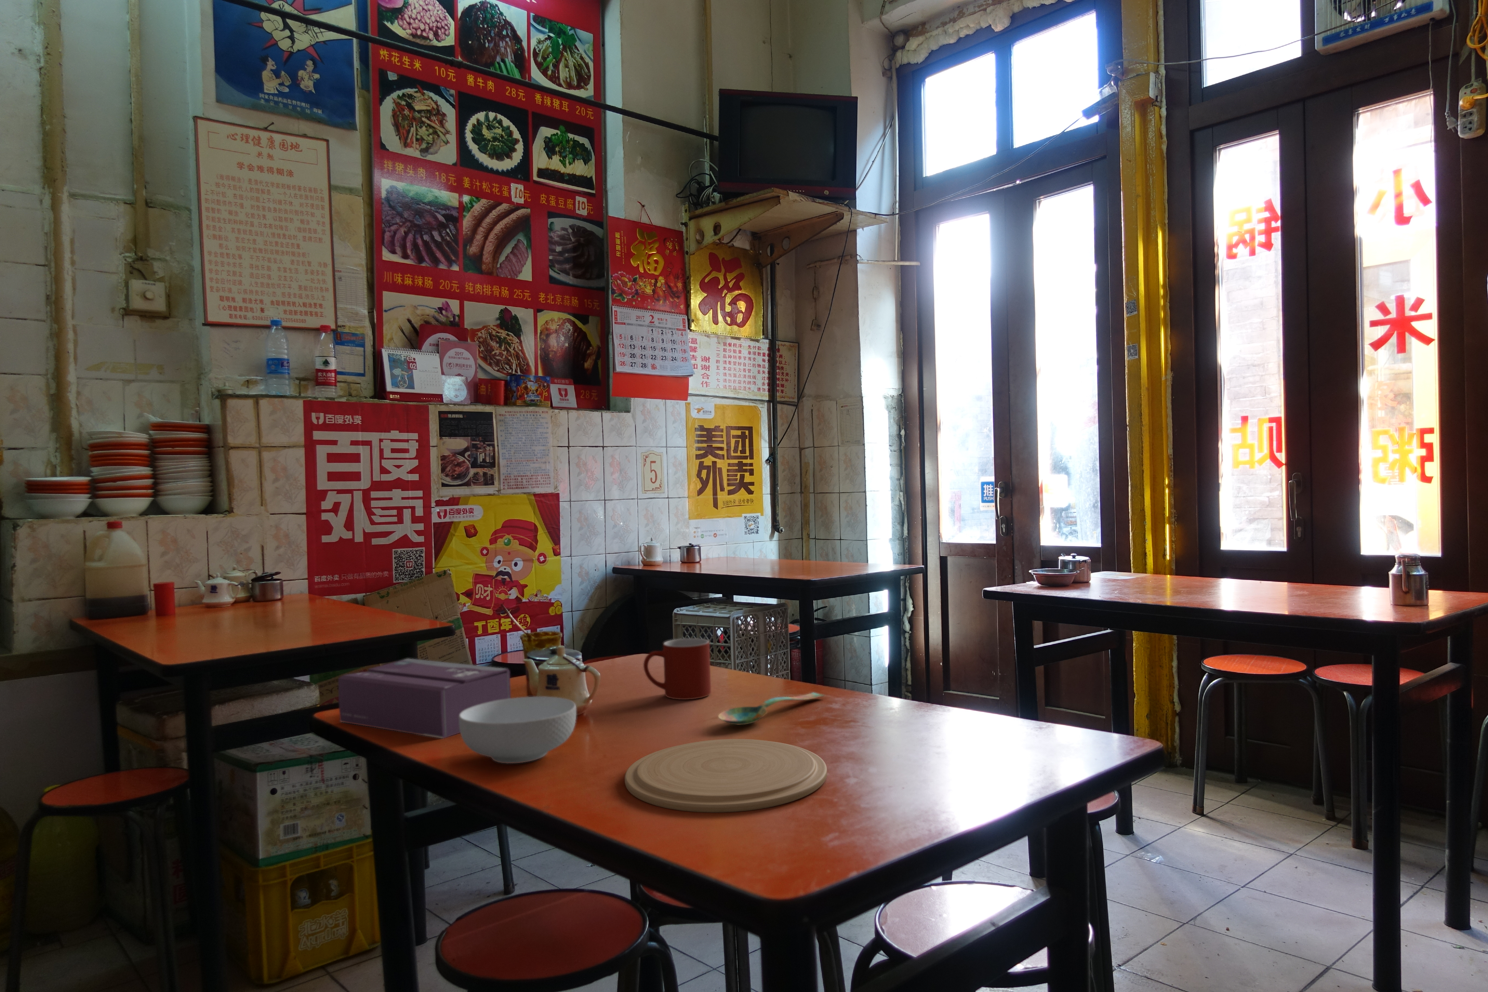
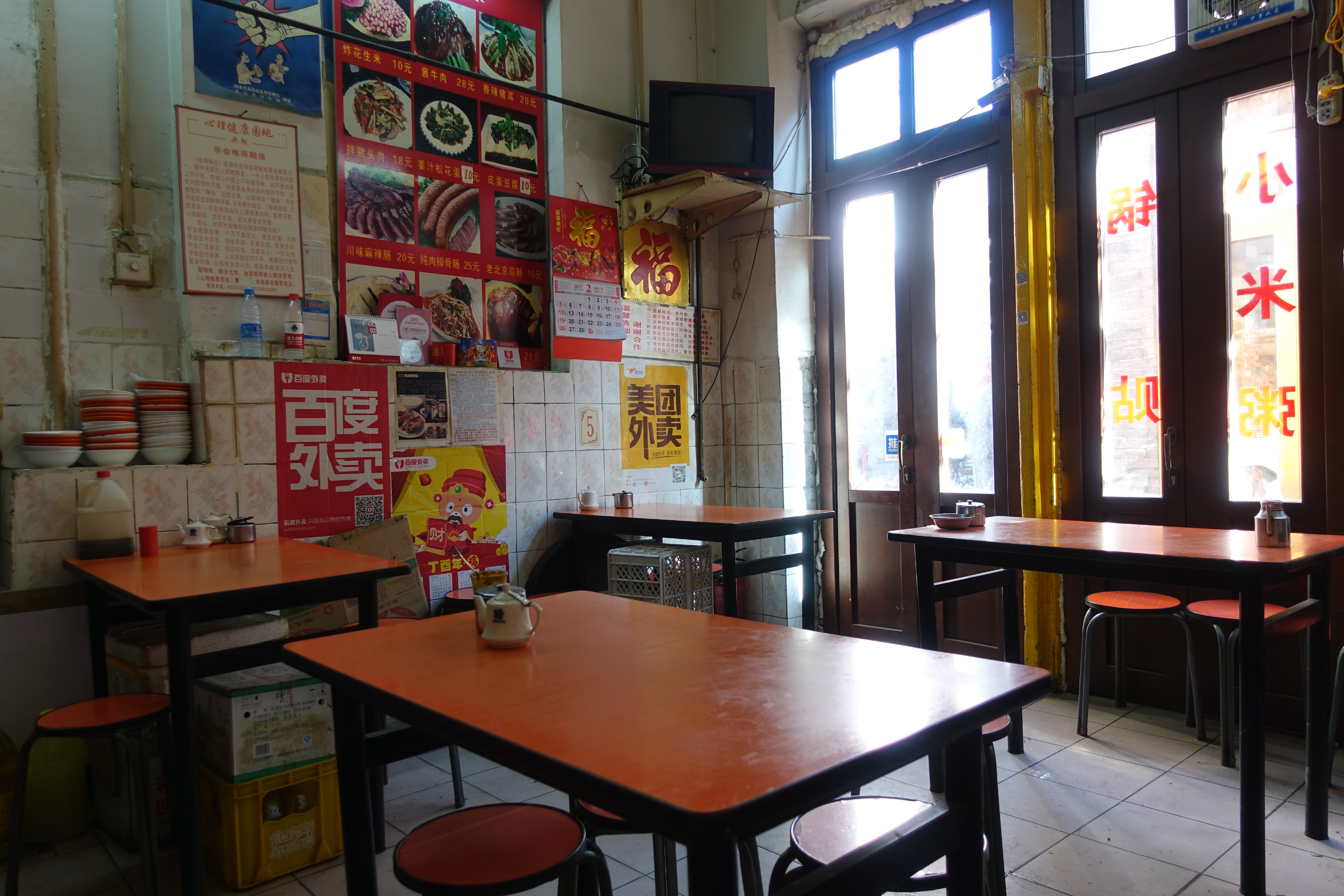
- cereal bowl [458,696,577,764]
- spoon [717,692,825,725]
- mug [643,638,711,700]
- plate [624,738,827,813]
- tissue box [338,658,512,738]
